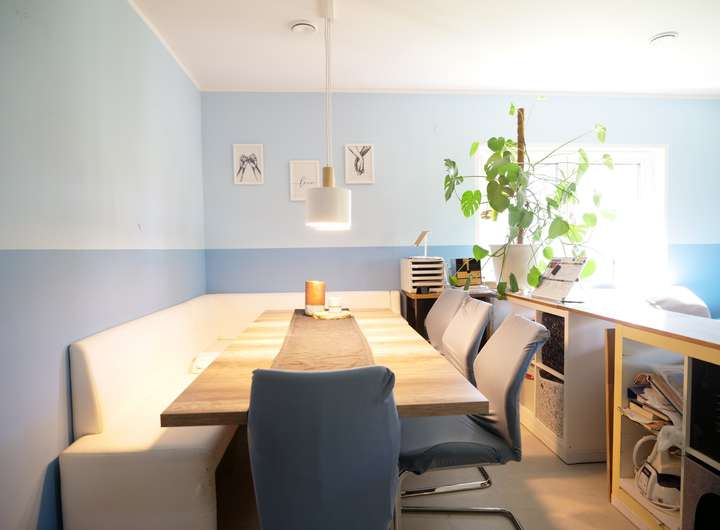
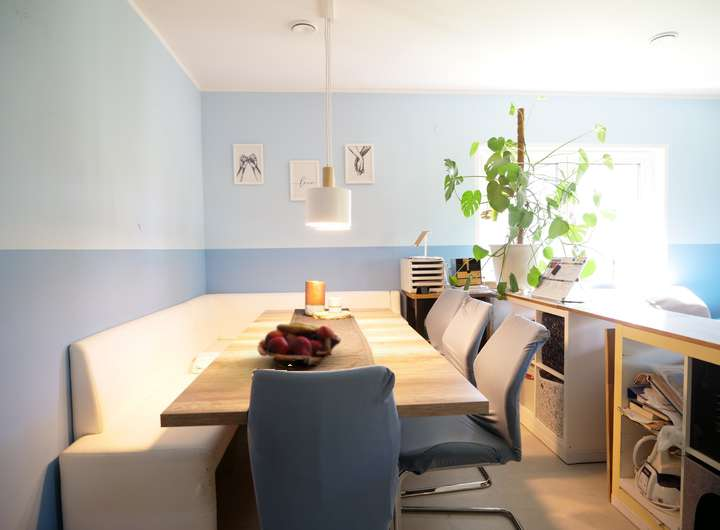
+ fruit basket [257,322,342,371]
